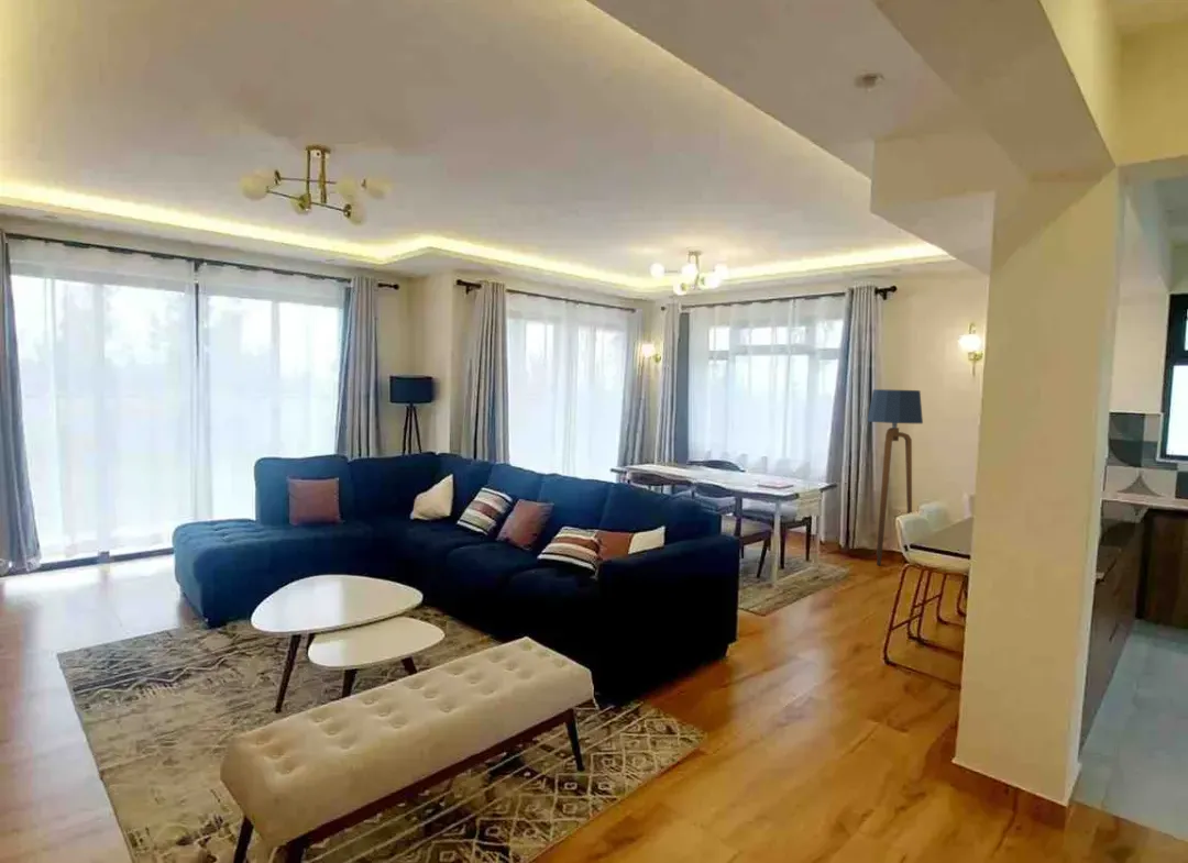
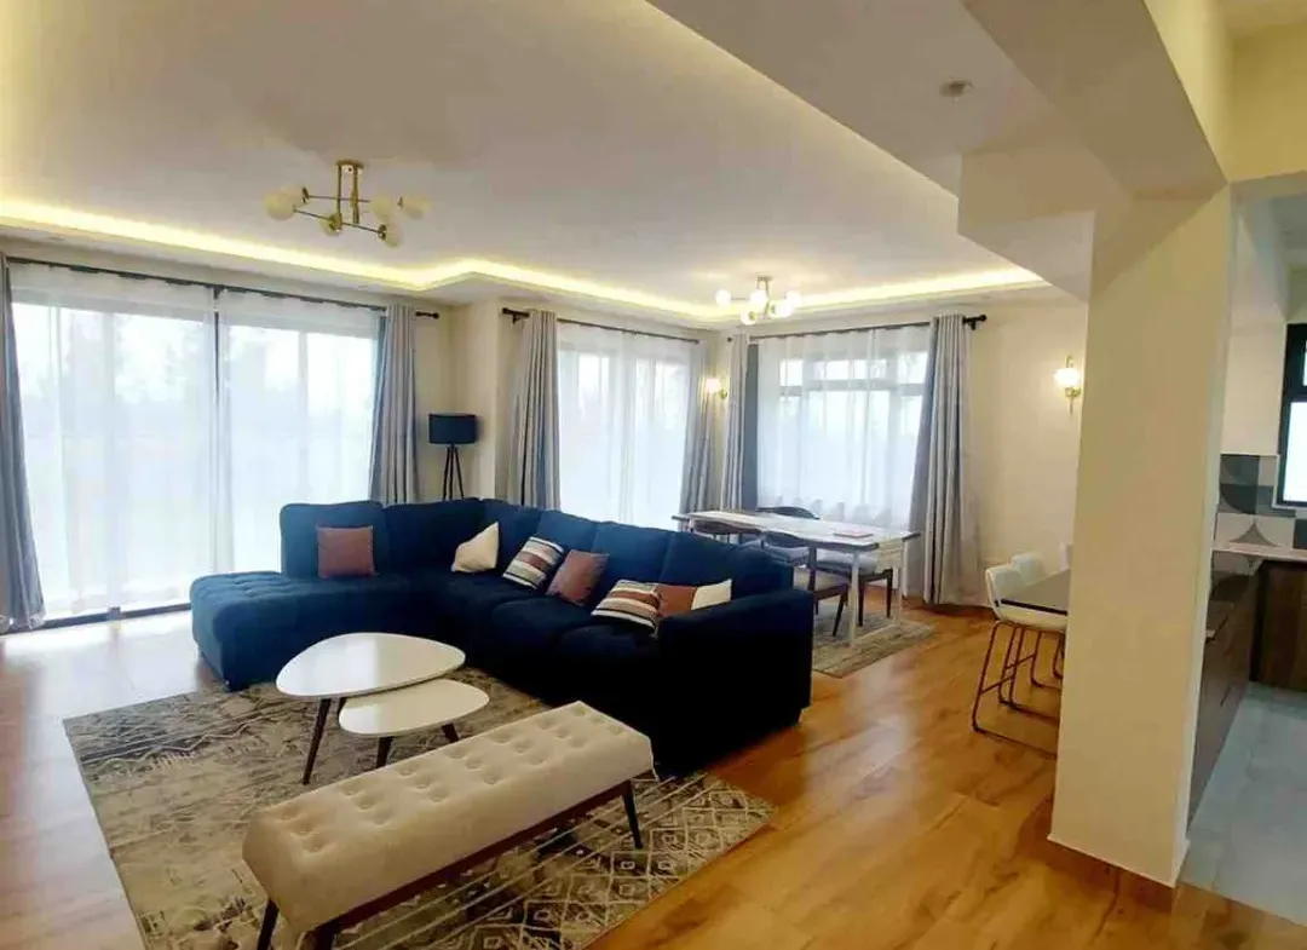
- floor lamp [867,388,924,566]
